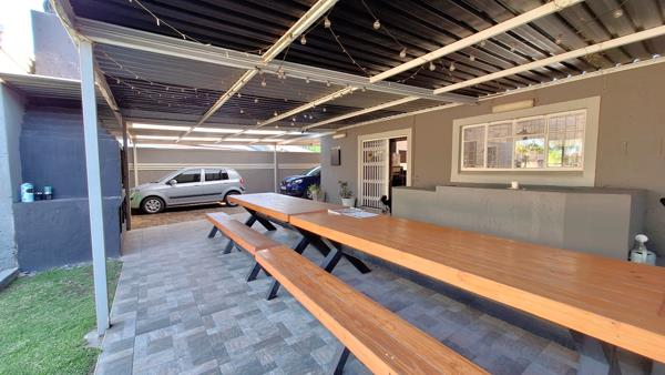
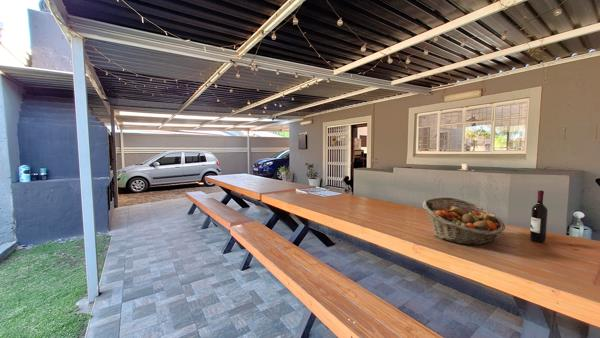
+ wine bottle [529,189,549,243]
+ fruit basket [422,196,506,246]
